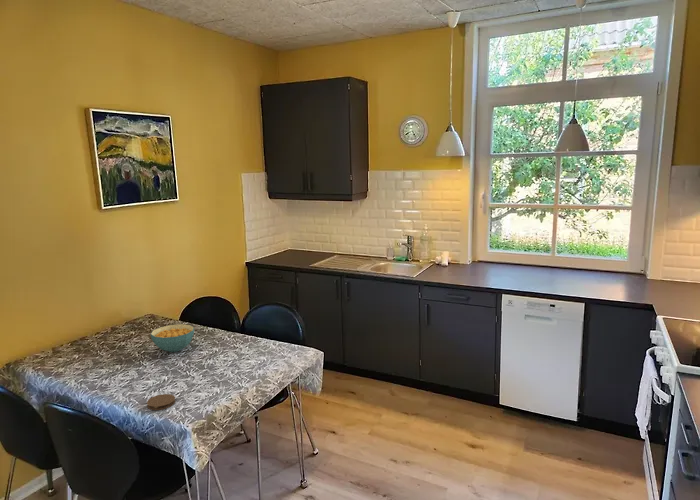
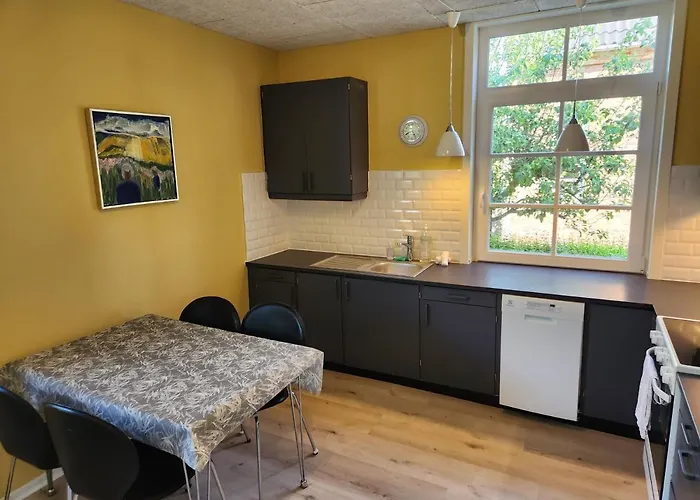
- coaster [146,393,176,411]
- cereal bowl [150,323,195,353]
